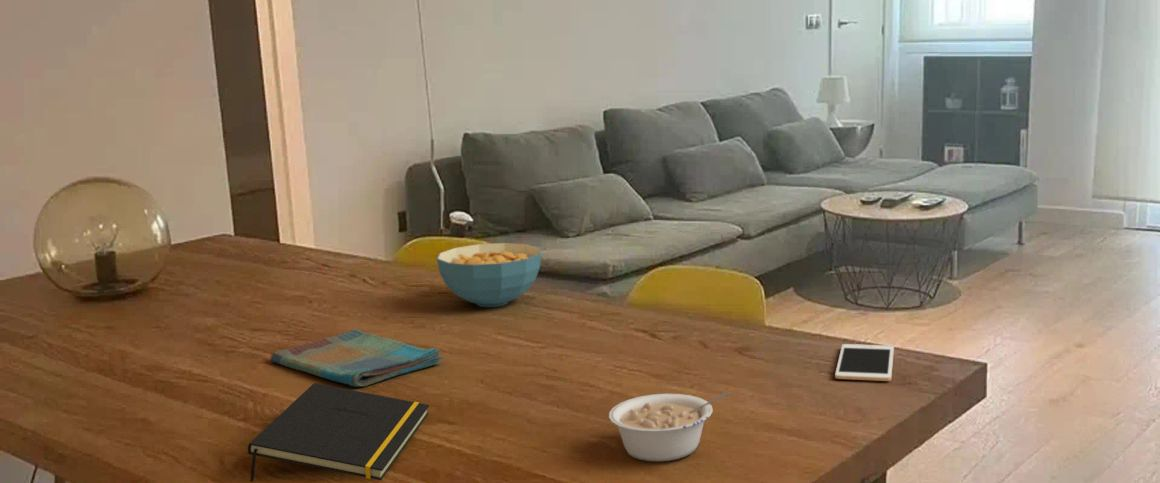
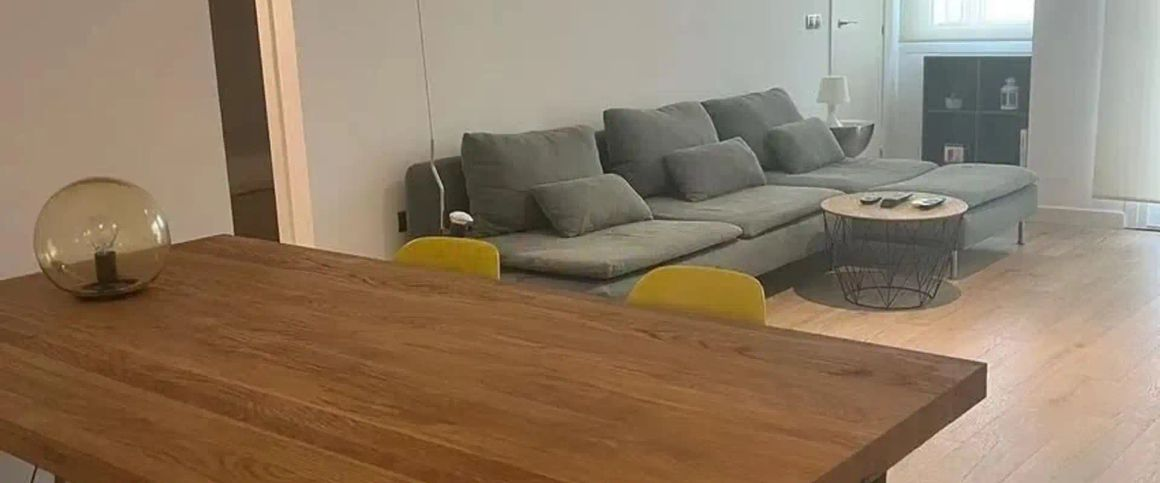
- legume [608,390,732,462]
- cereal bowl [436,242,542,308]
- cell phone [834,343,895,382]
- dish towel [269,329,444,388]
- notepad [247,382,430,483]
